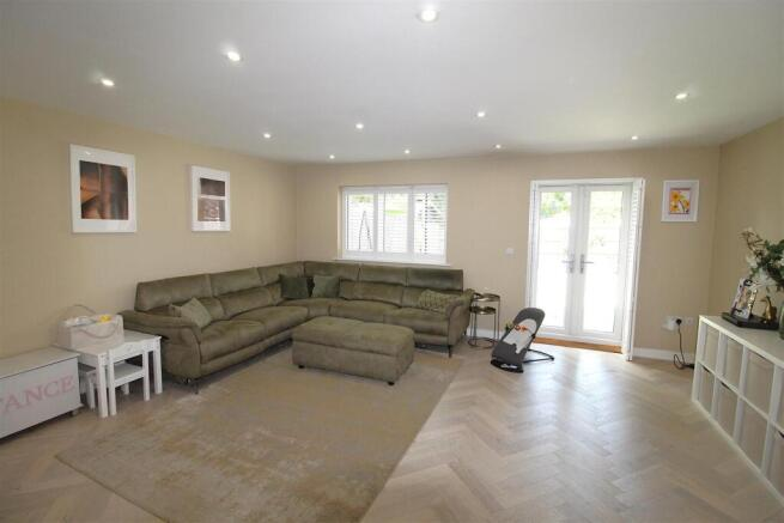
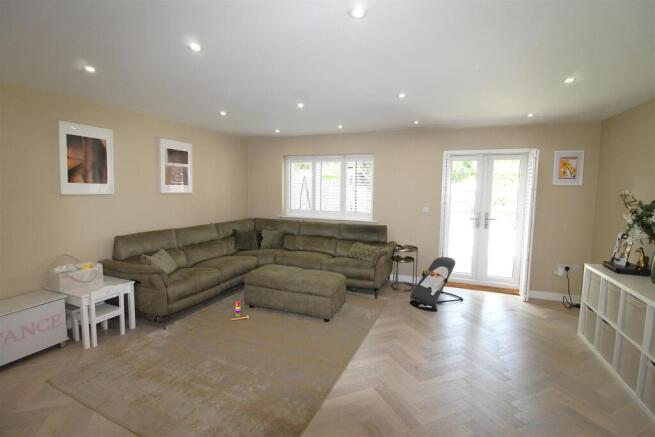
+ stacking toy [231,300,250,321]
